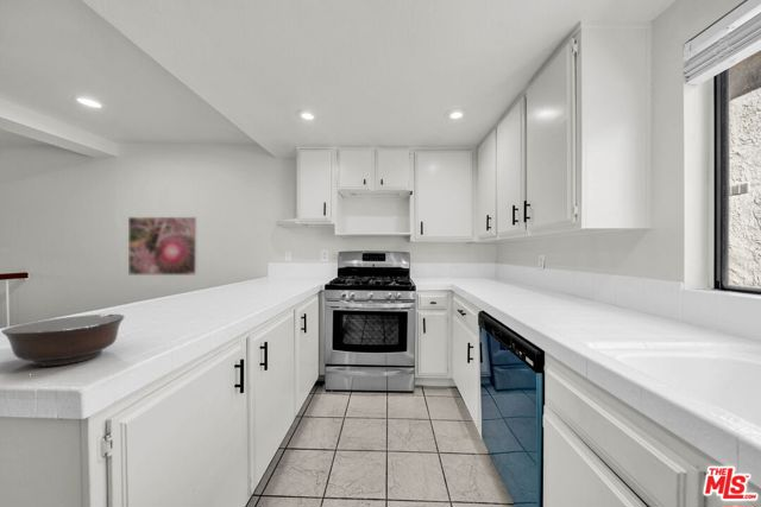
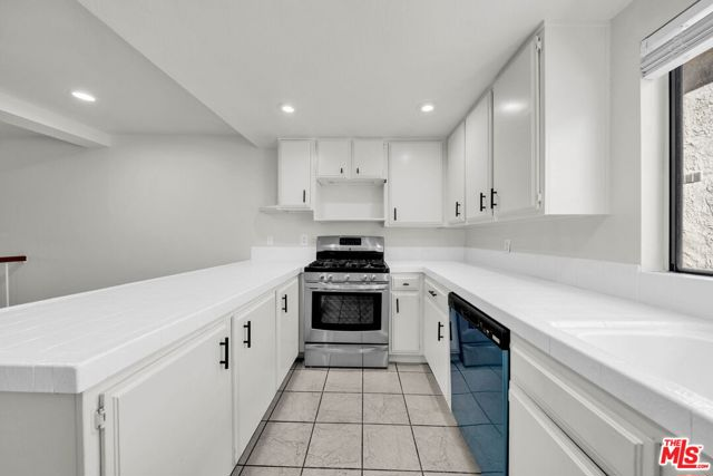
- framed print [127,216,199,277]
- bowl [0,313,125,367]
